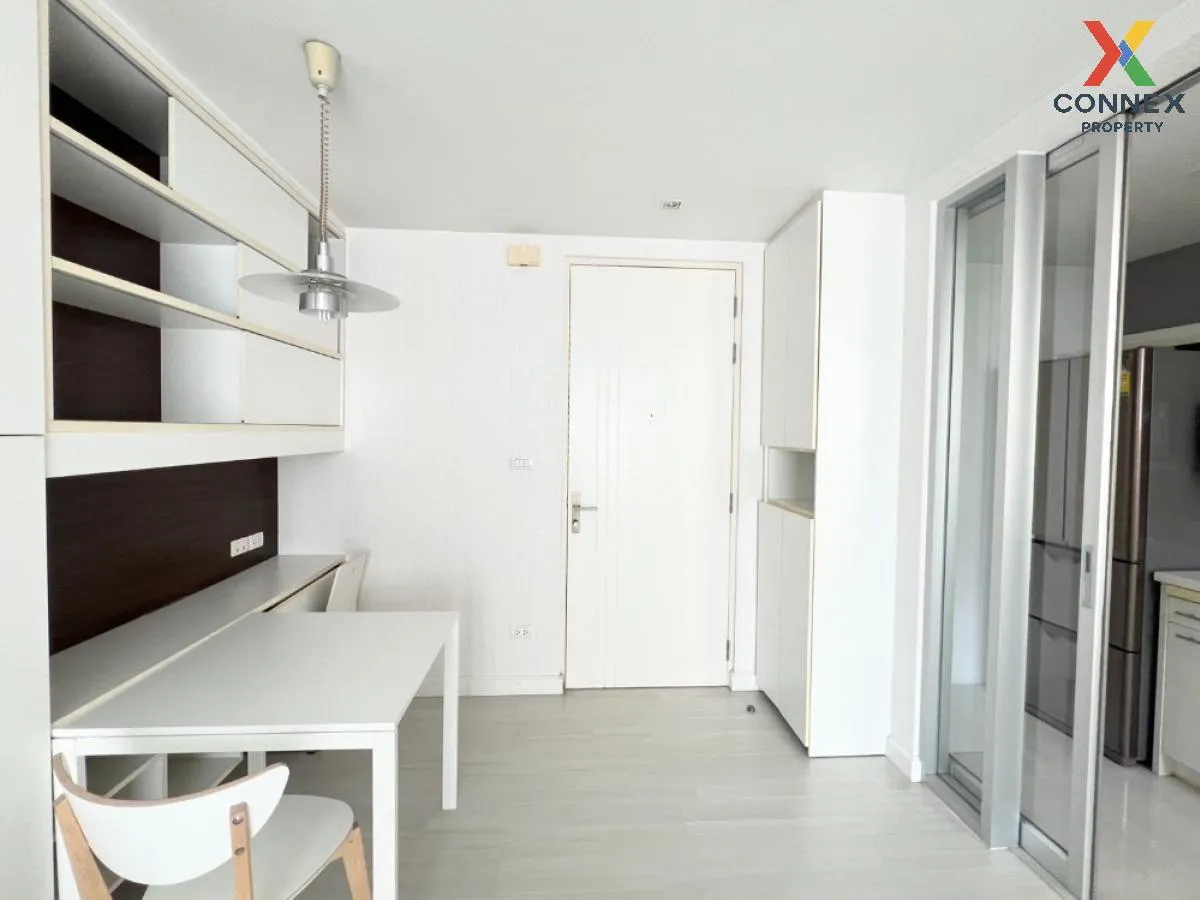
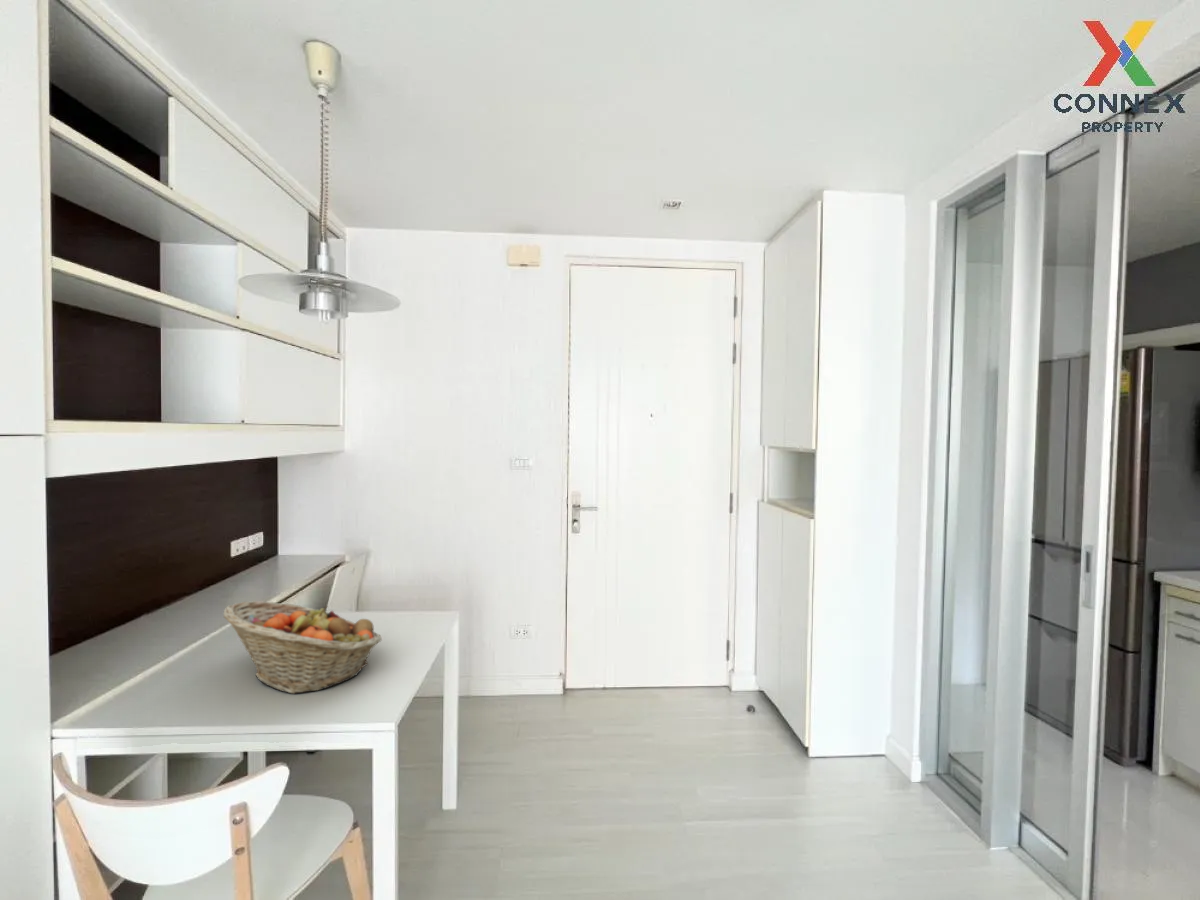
+ fruit basket [222,600,383,695]
